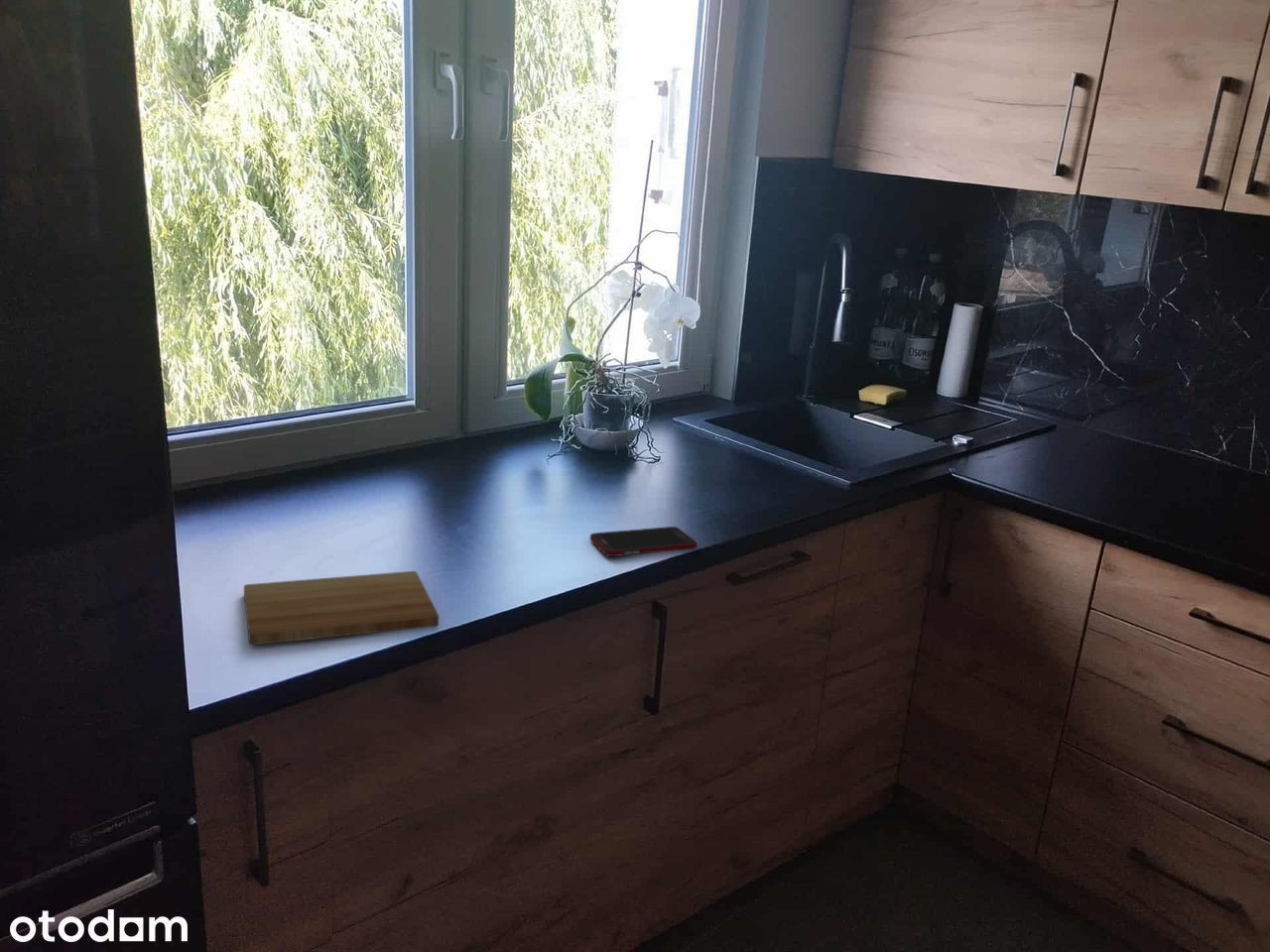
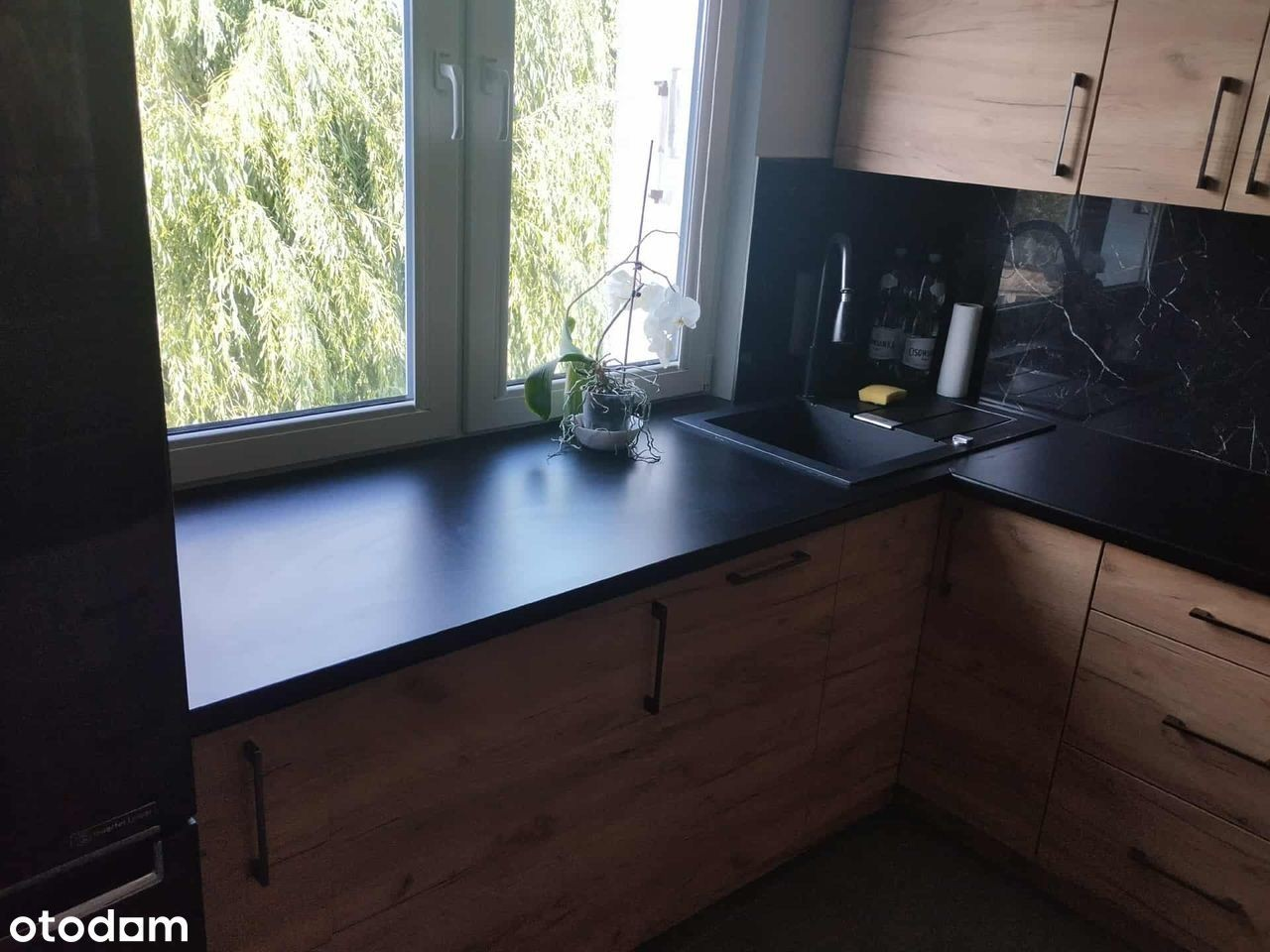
- cell phone [589,526,699,557]
- cutting board [243,570,440,646]
